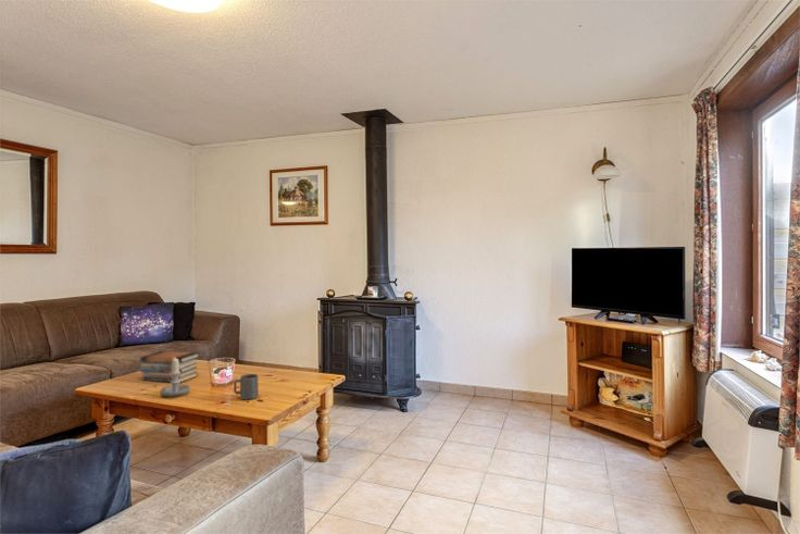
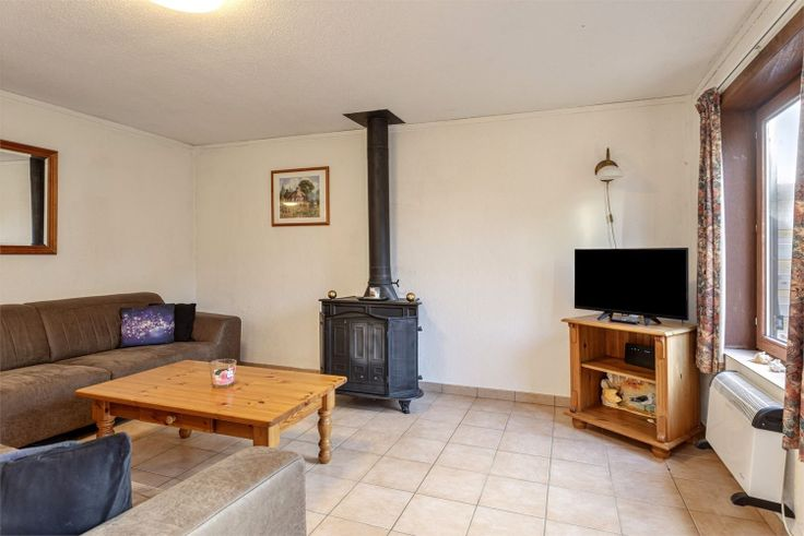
- candle [160,357,191,397]
- book stack [139,350,201,383]
- mug [233,373,260,400]
